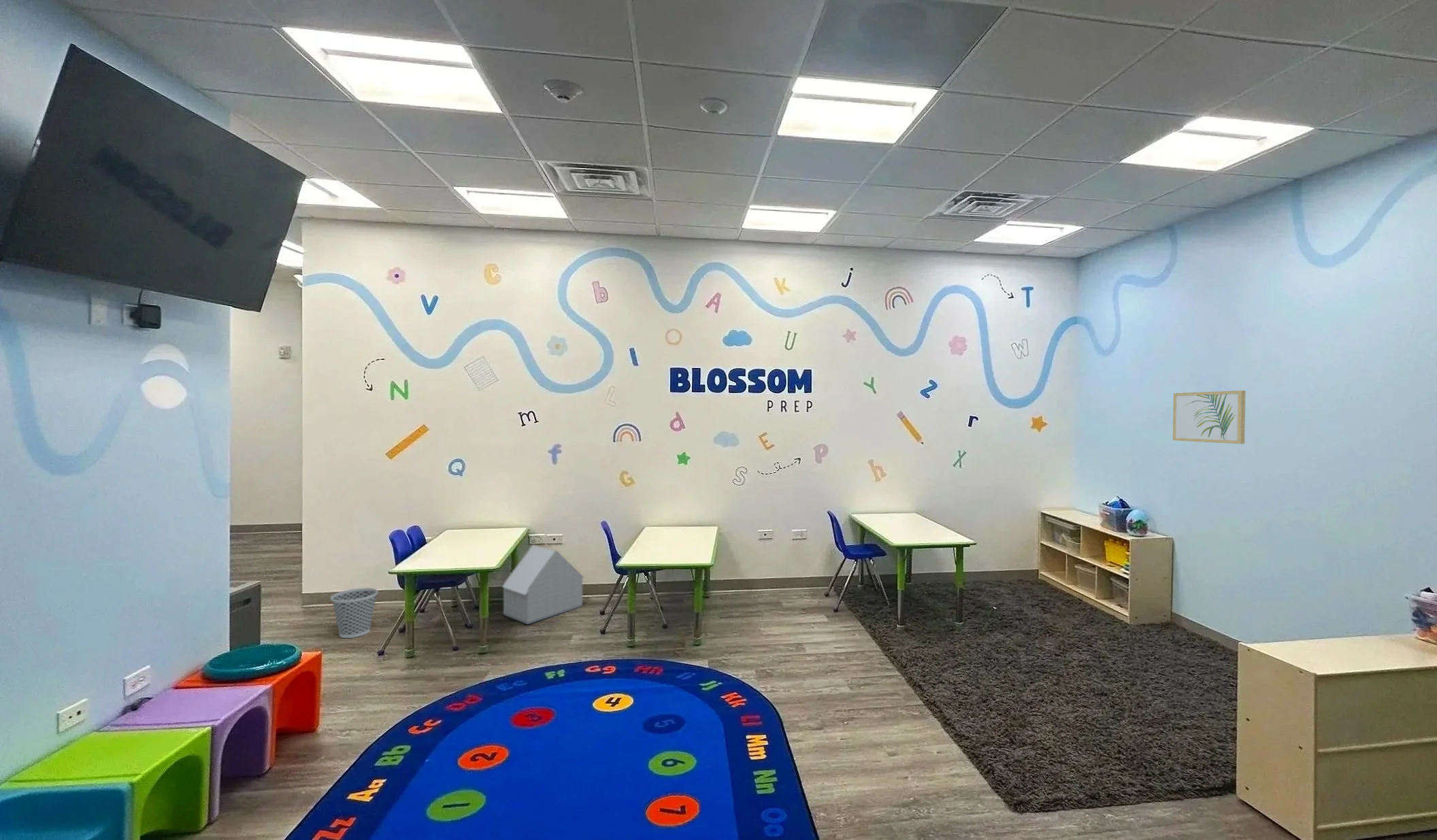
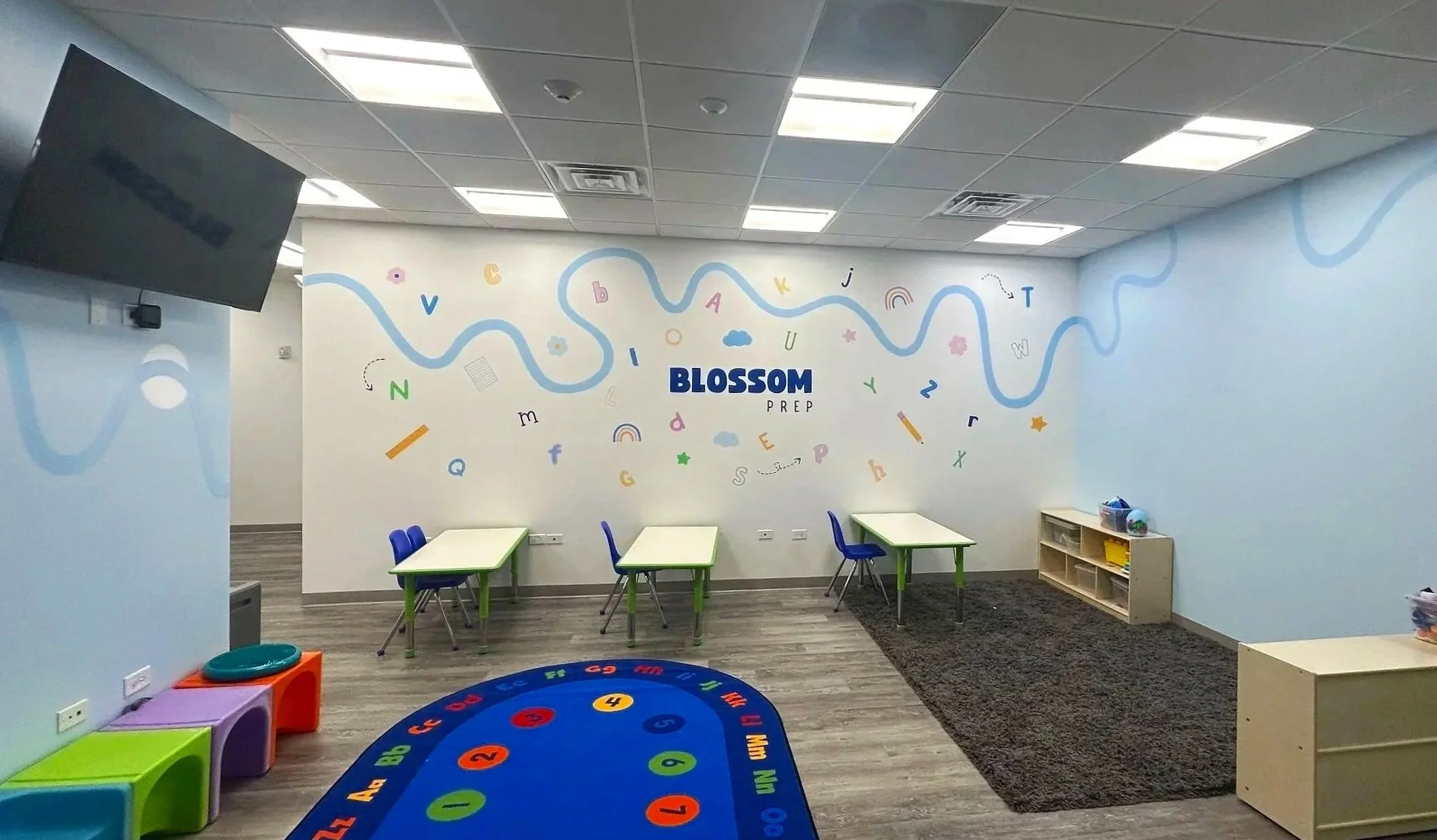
- wall art [1172,390,1246,445]
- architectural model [501,544,585,625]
- wastebasket [330,587,378,639]
